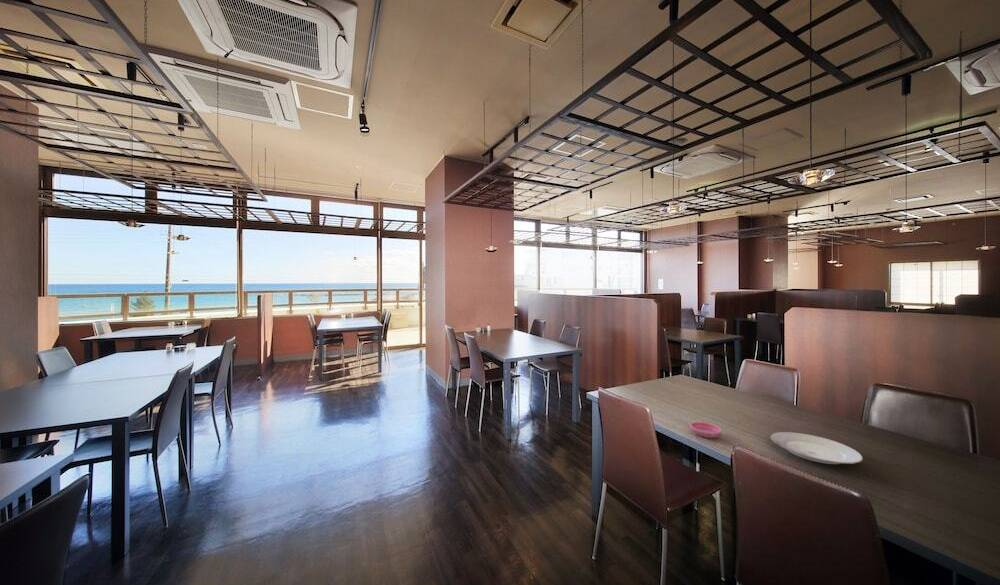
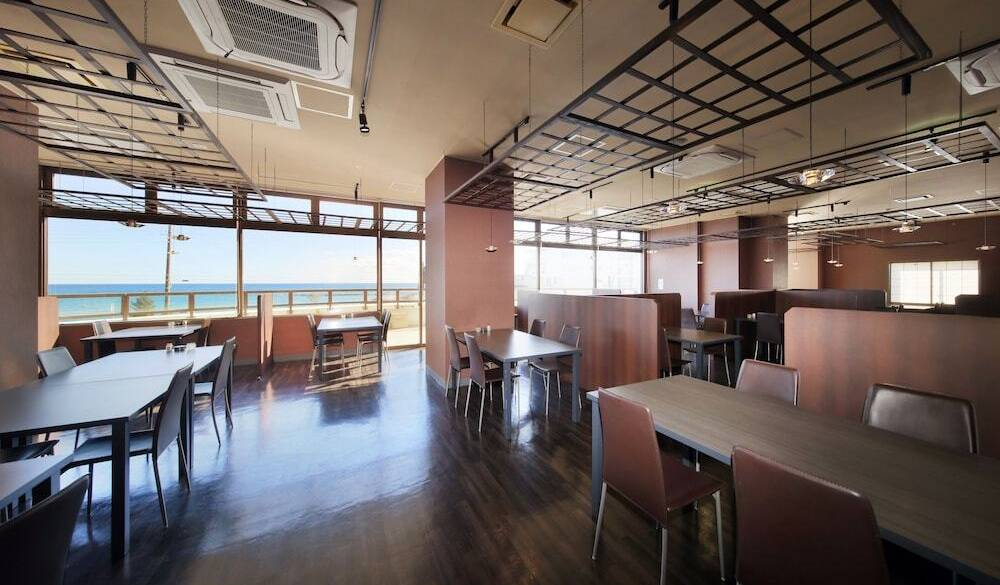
- plate [769,431,864,465]
- saucer [689,421,723,439]
